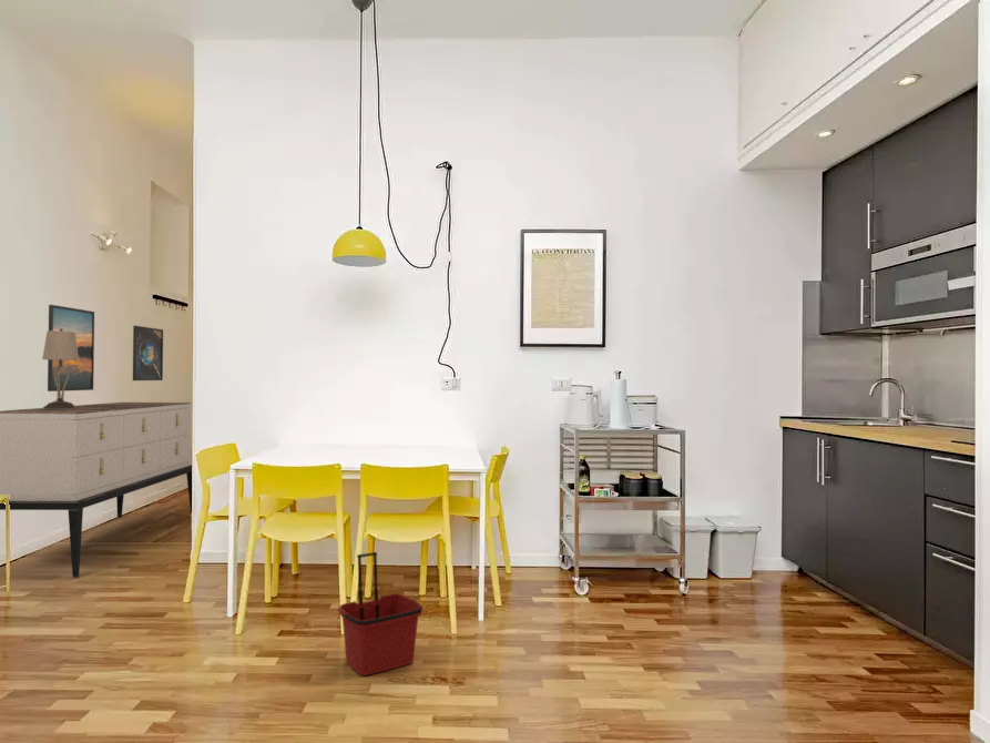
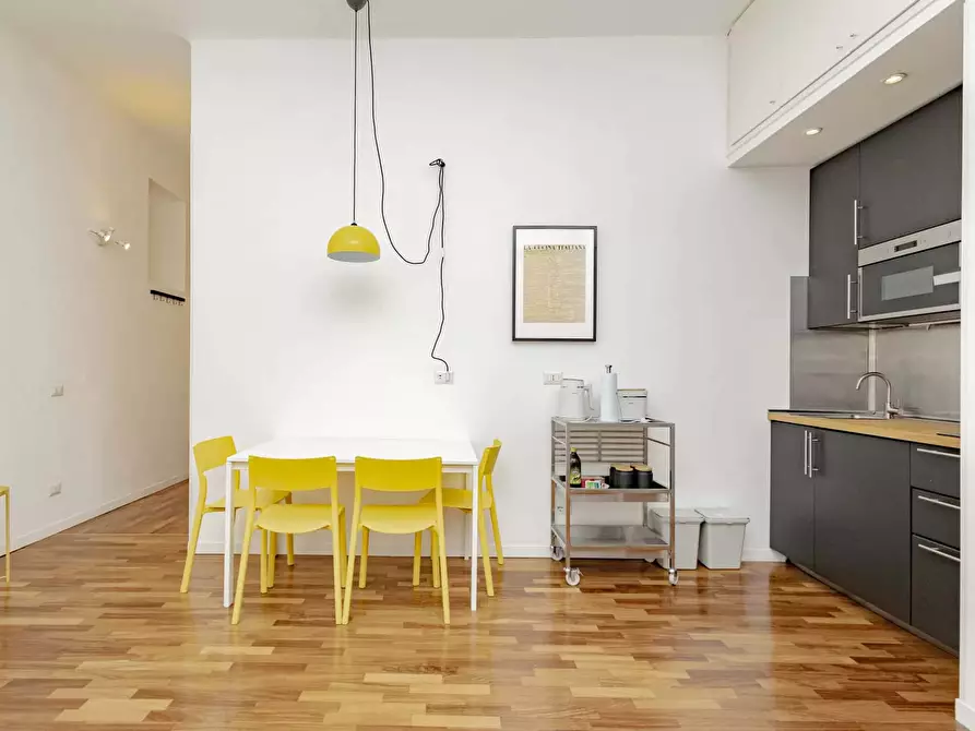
- table lamp [41,329,79,409]
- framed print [47,304,95,393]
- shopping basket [338,551,423,676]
- sideboard [0,401,193,578]
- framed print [132,325,164,381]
